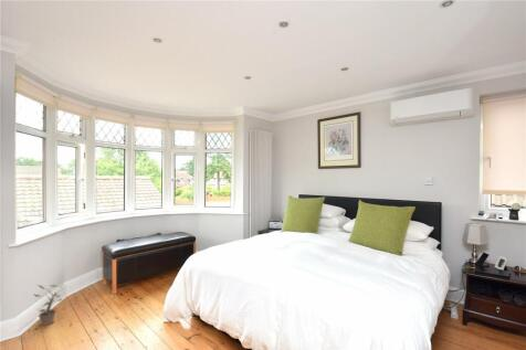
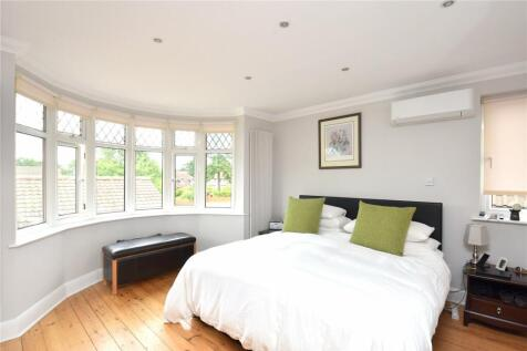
- potted plant [33,284,63,327]
